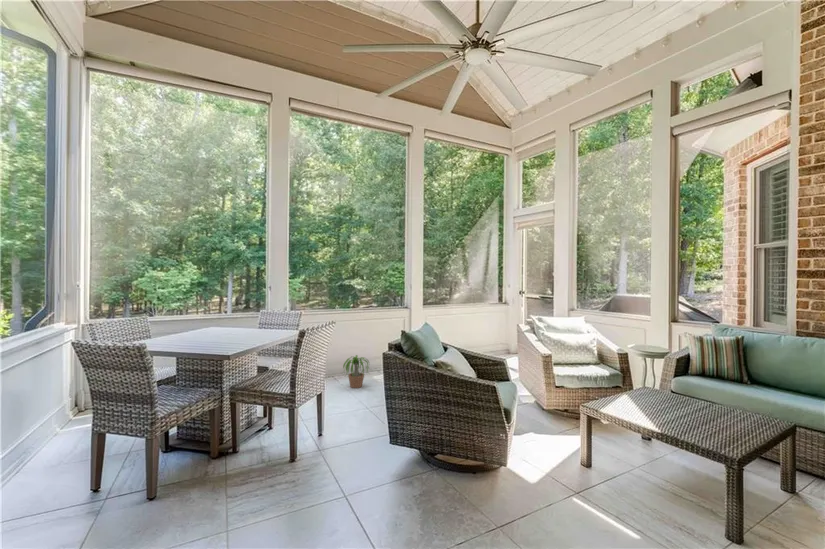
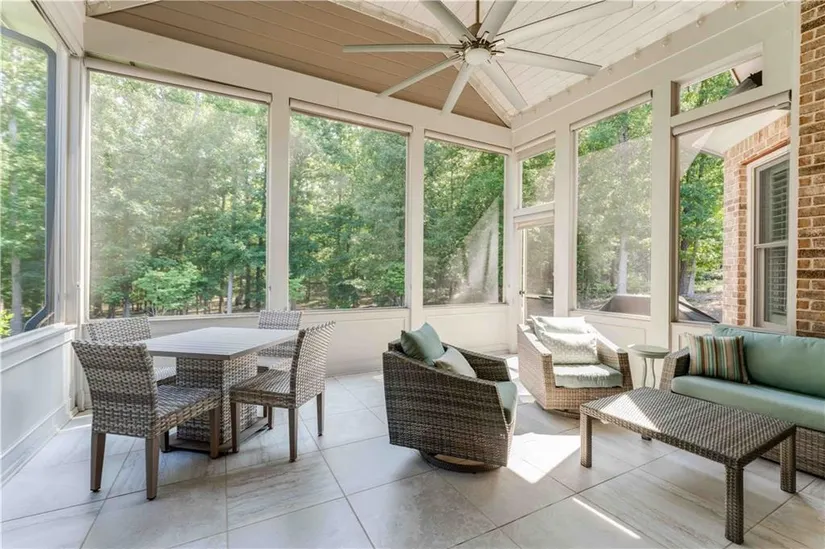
- potted plant [342,354,372,389]
